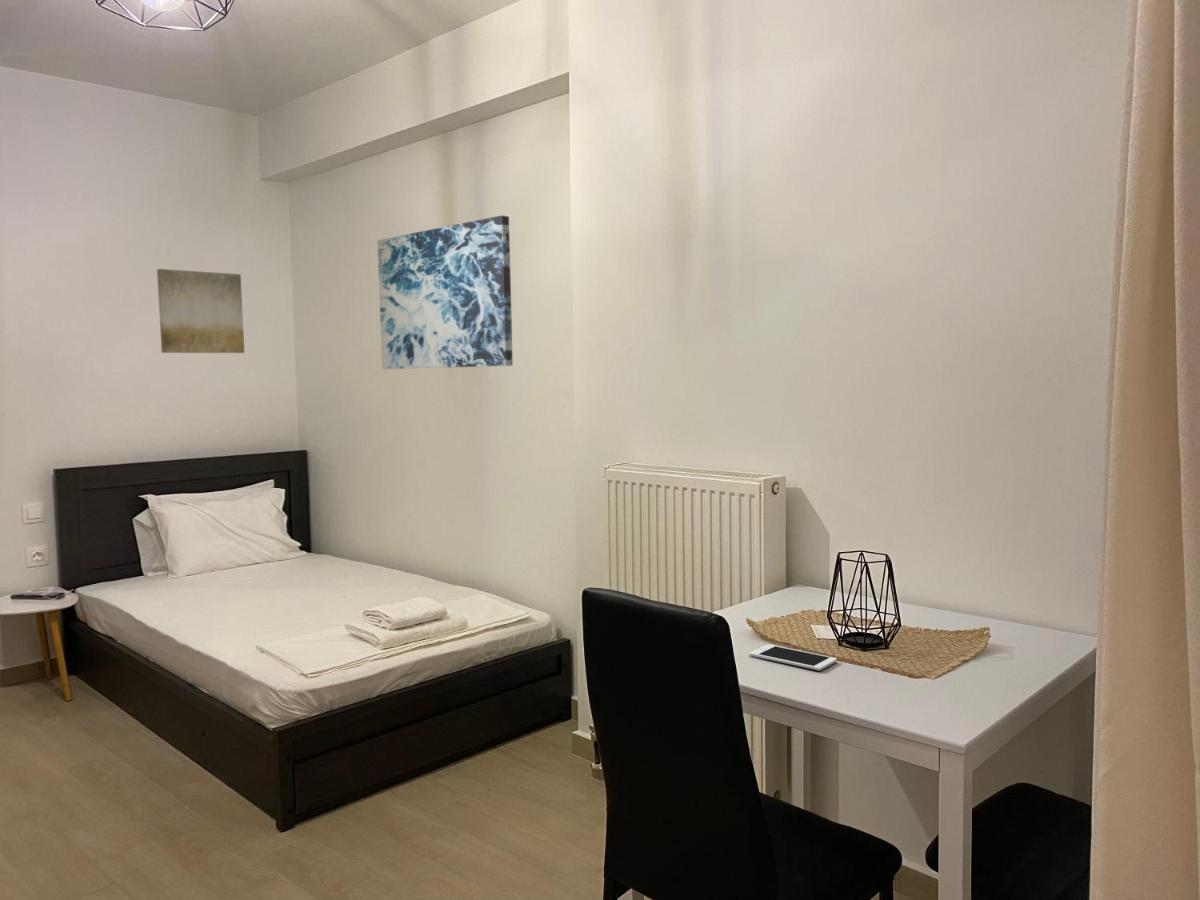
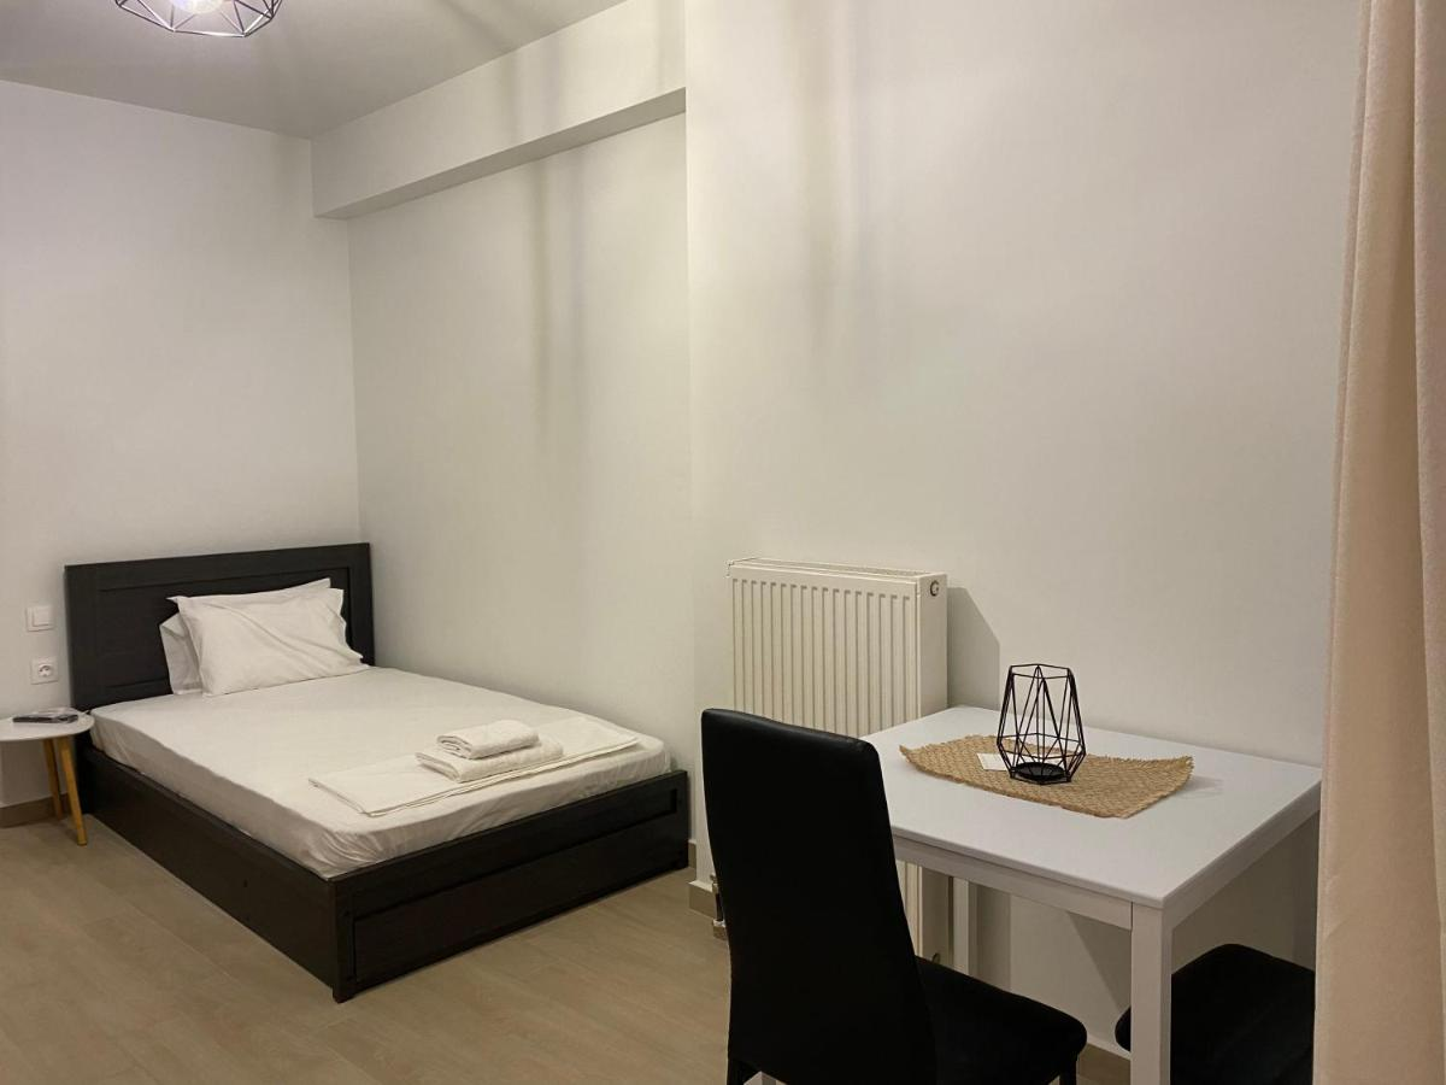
- cell phone [748,643,838,671]
- wall art [377,215,514,370]
- wall art [156,268,245,354]
